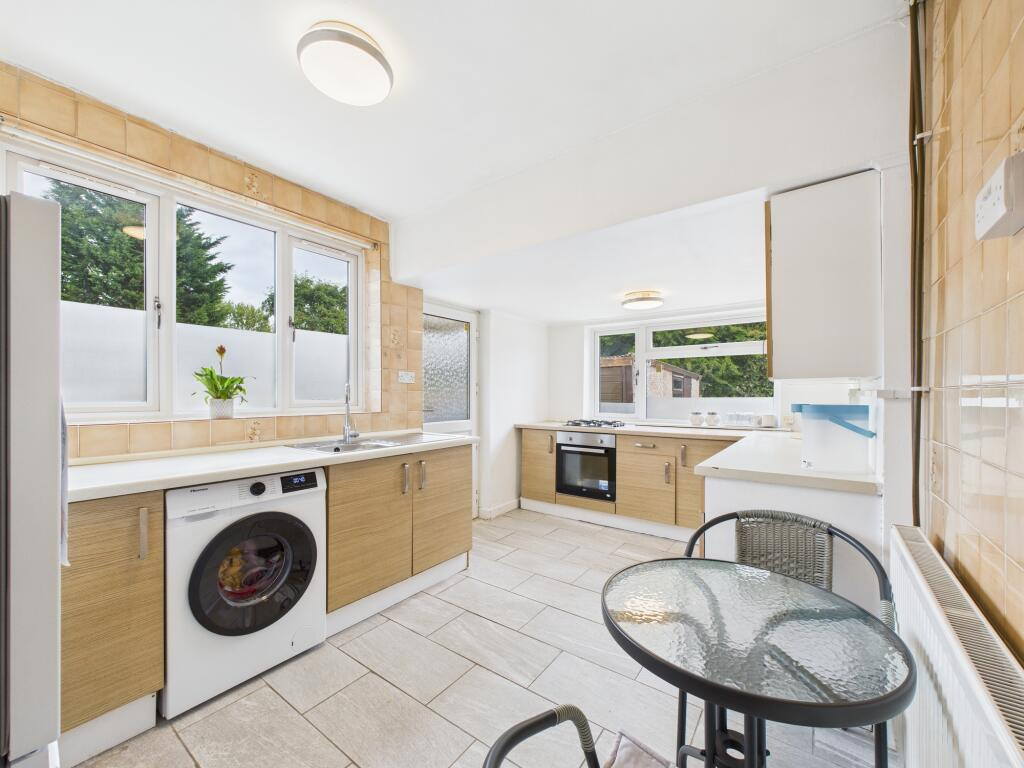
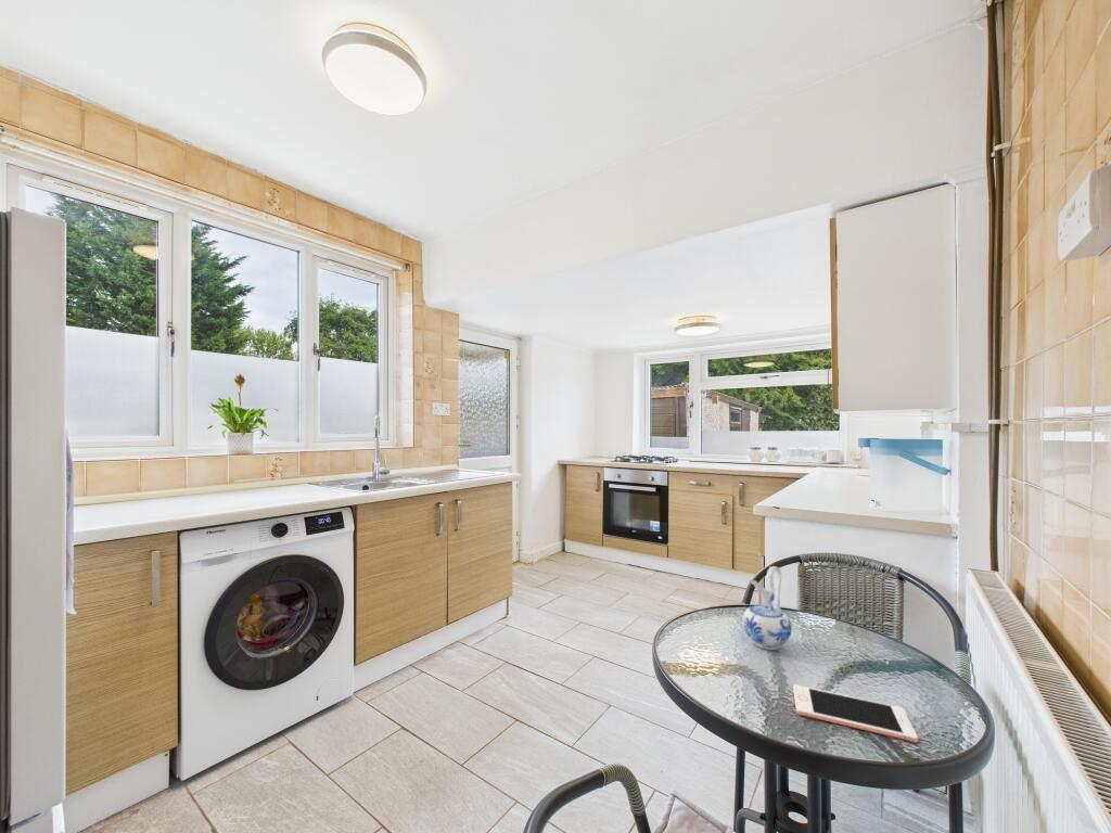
+ cell phone [792,683,919,743]
+ ceramic pitcher [741,565,793,651]
